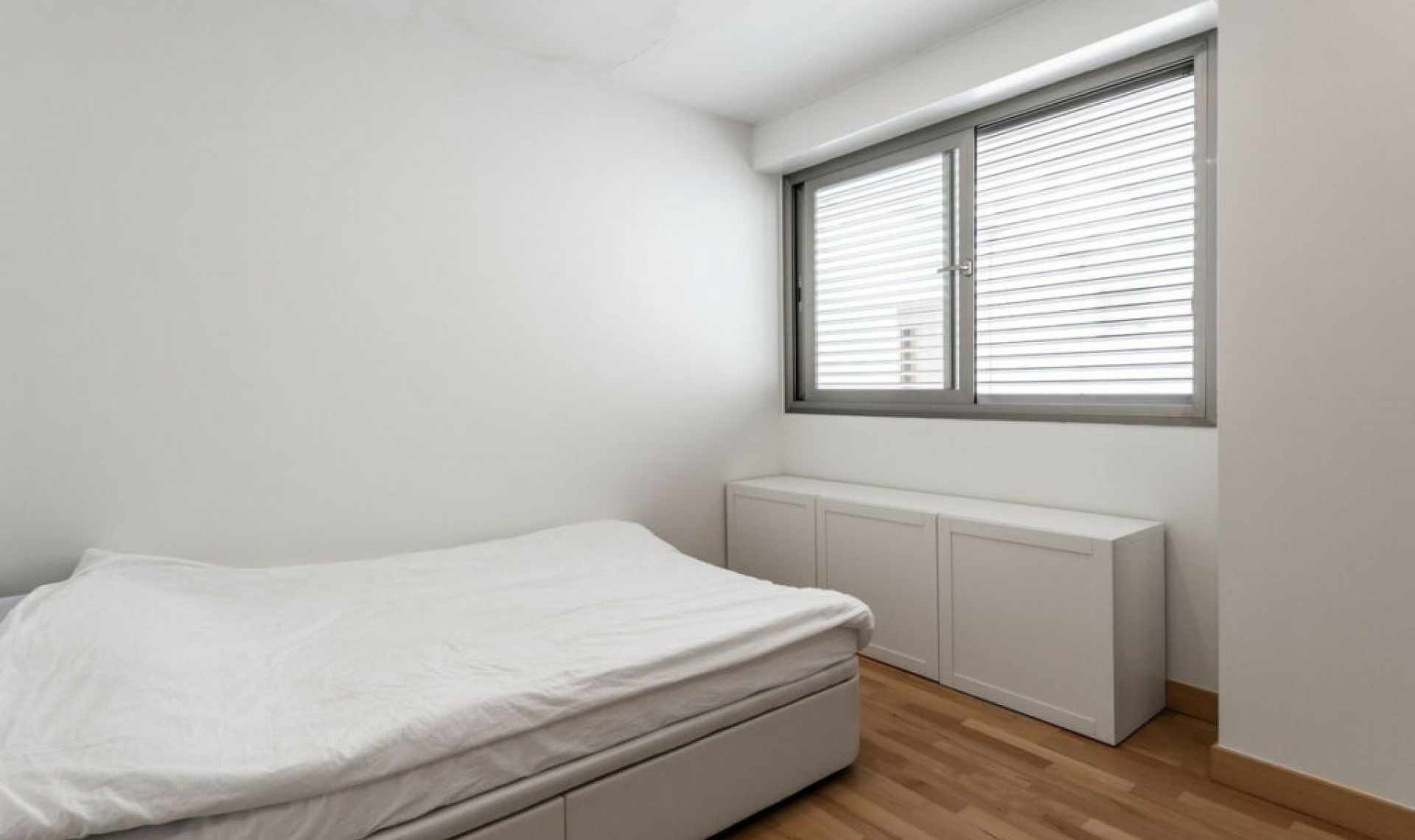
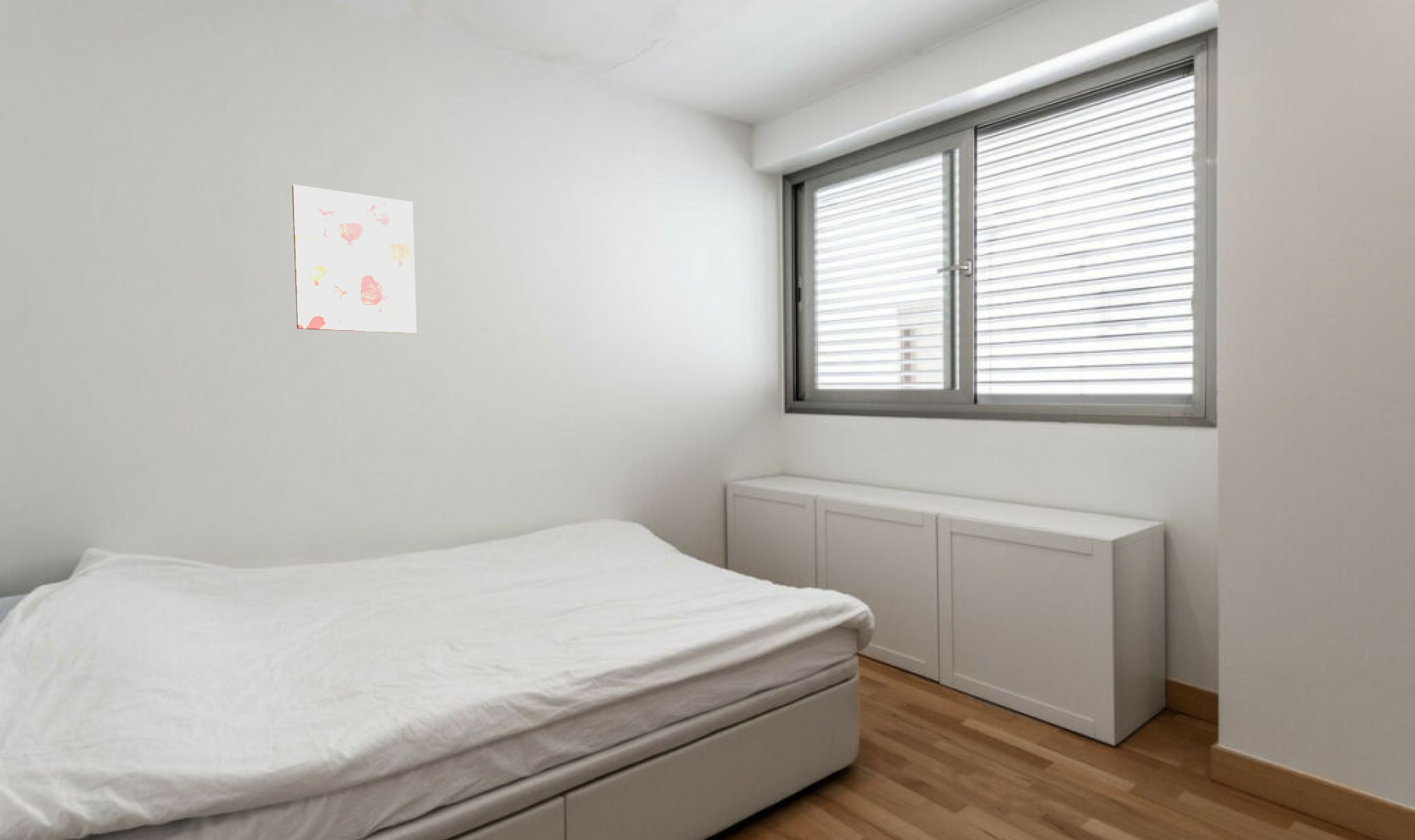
+ wall art [291,183,417,334]
